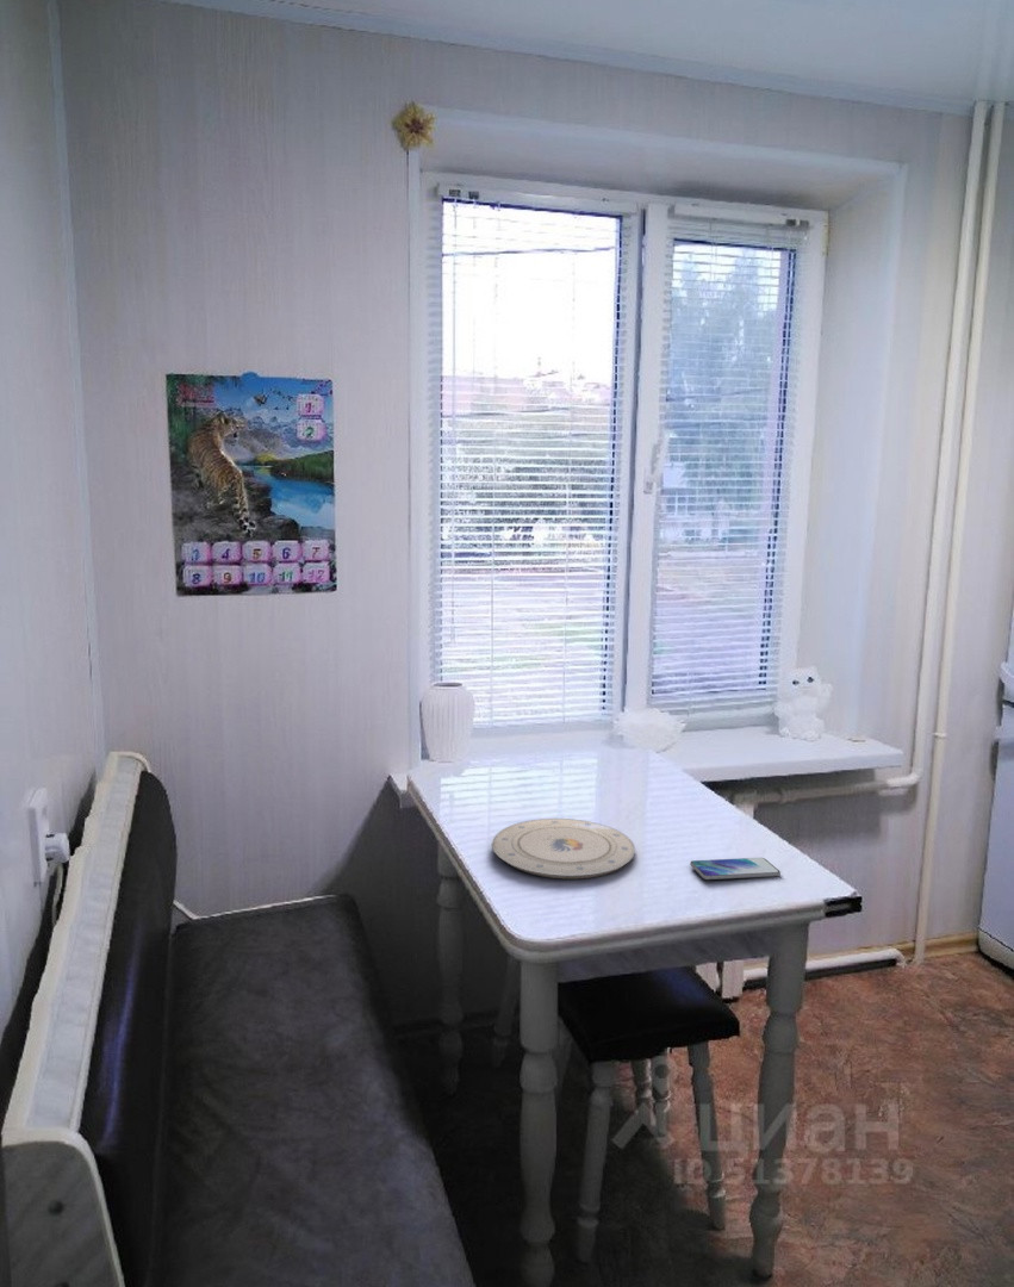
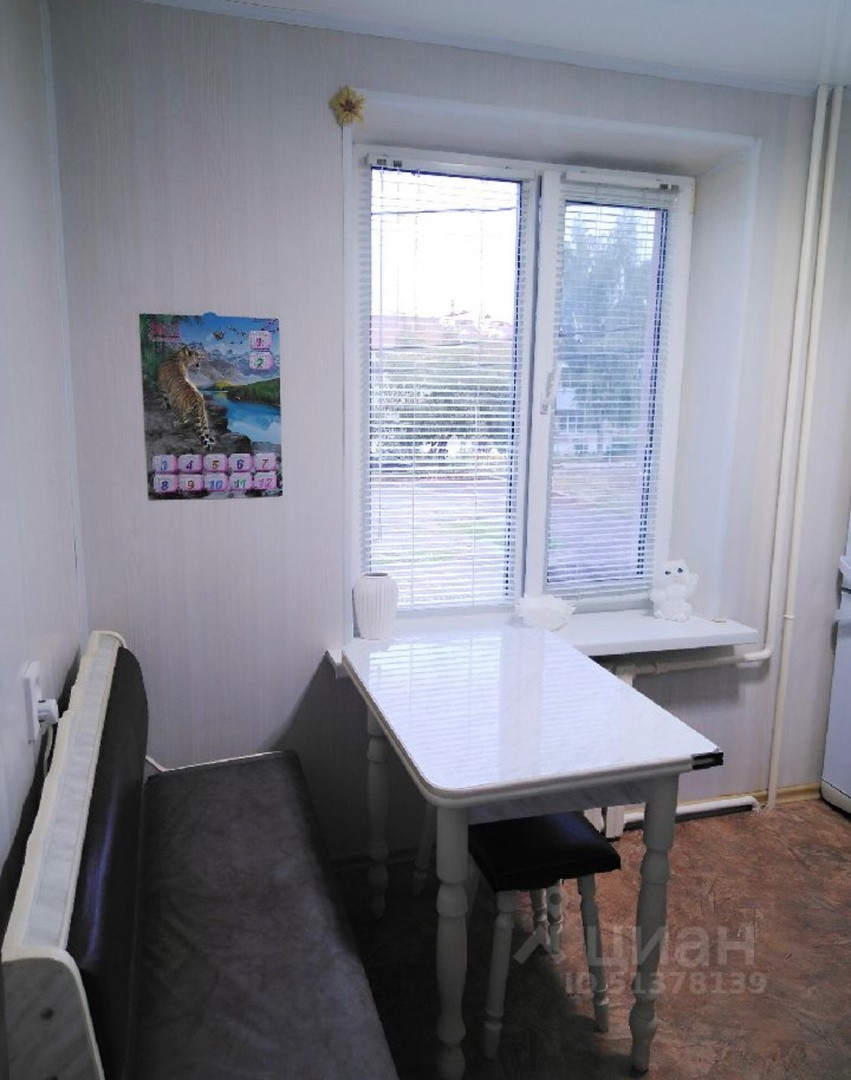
- smartphone [689,857,782,881]
- plate [491,817,636,879]
